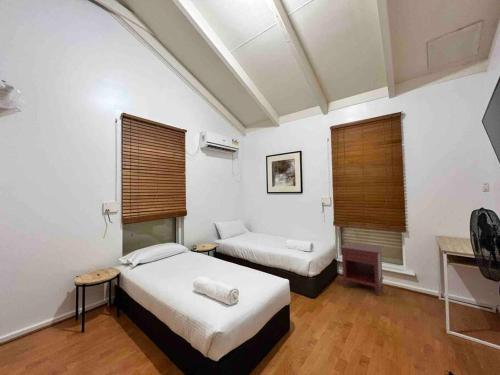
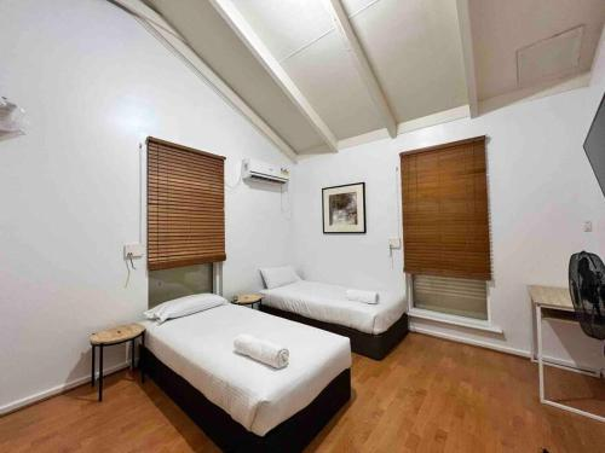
- nightstand [339,241,384,297]
